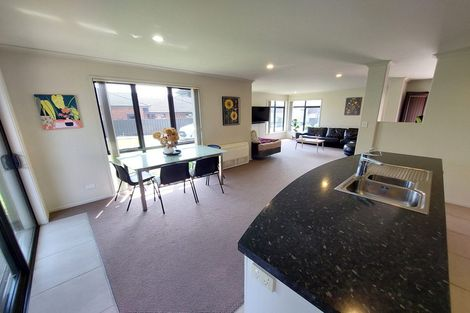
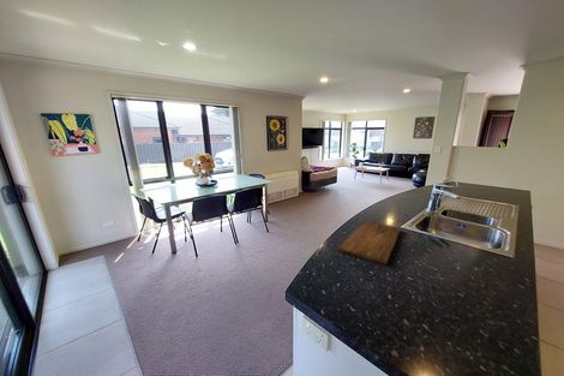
+ cutting board [337,220,402,265]
